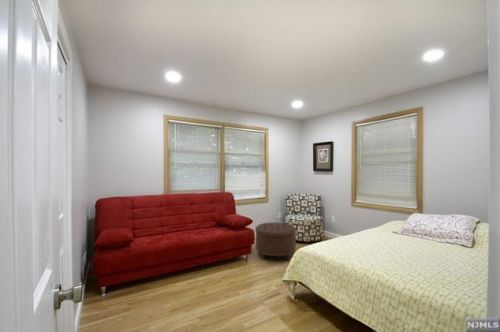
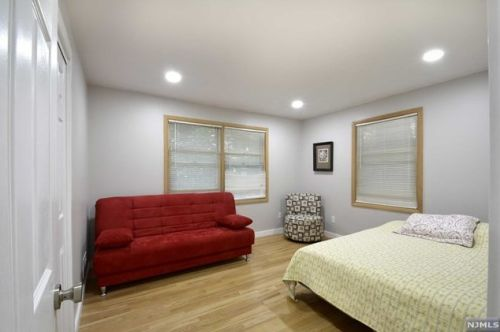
- ottoman [254,221,297,261]
